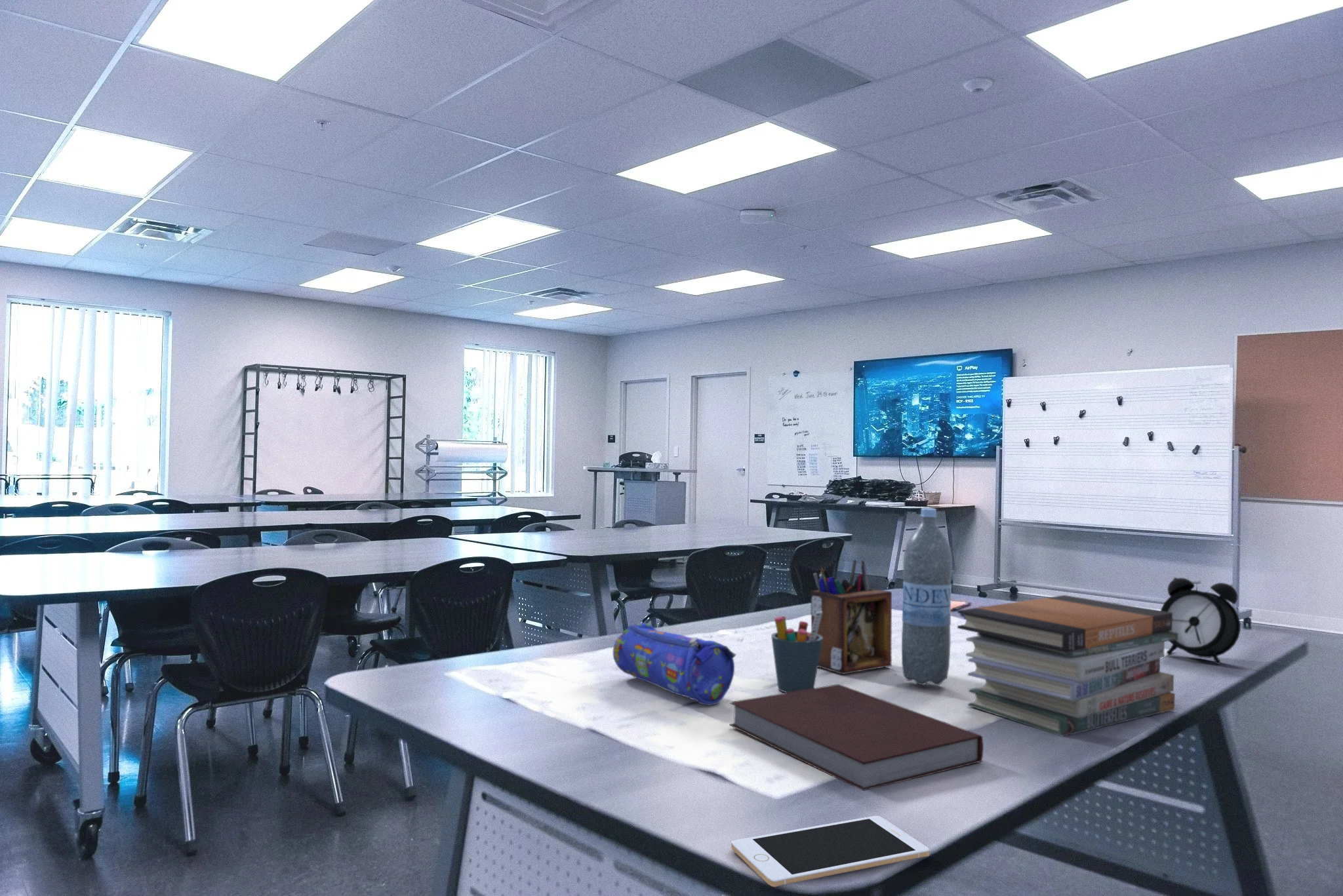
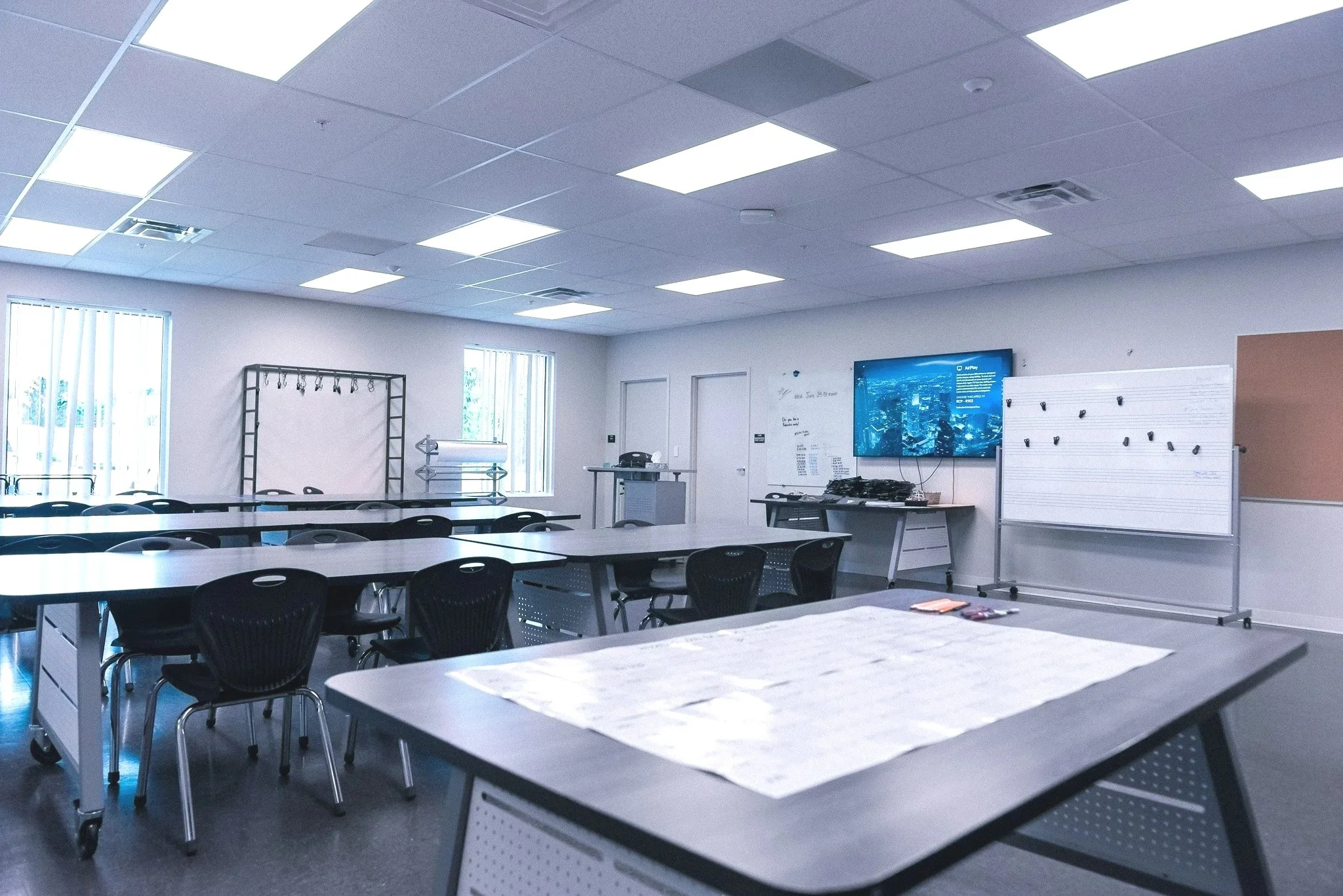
- alarm clock [1160,575,1241,665]
- water bottle [901,507,953,686]
- book stack [957,594,1178,737]
- notebook [729,684,984,791]
- pen holder [771,612,823,693]
- cell phone [731,815,930,887]
- pencil case [612,622,736,706]
- desk organizer [810,559,892,675]
